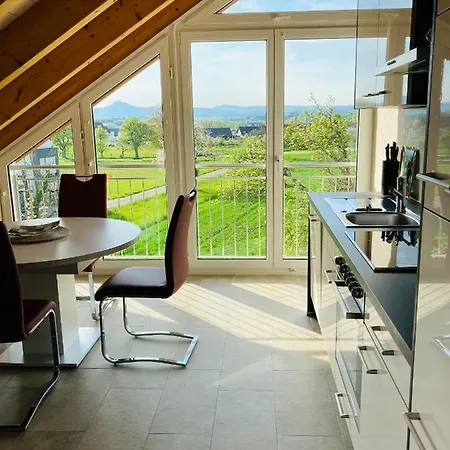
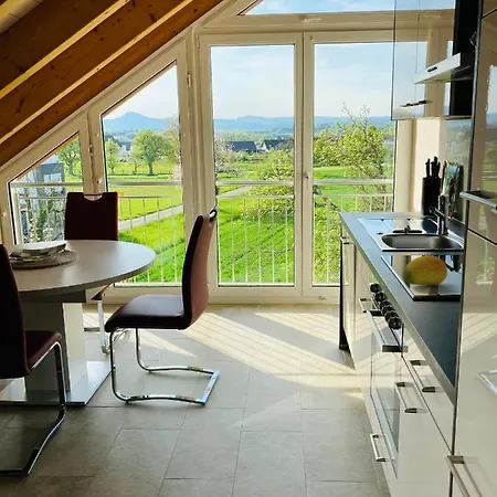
+ fruit [402,254,448,286]
